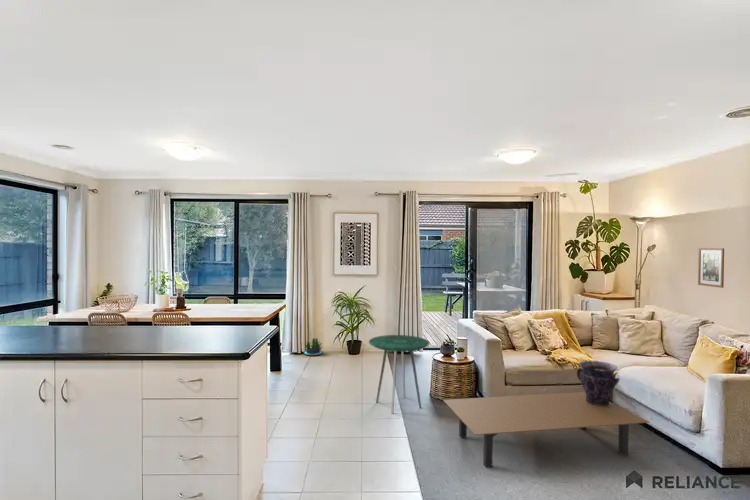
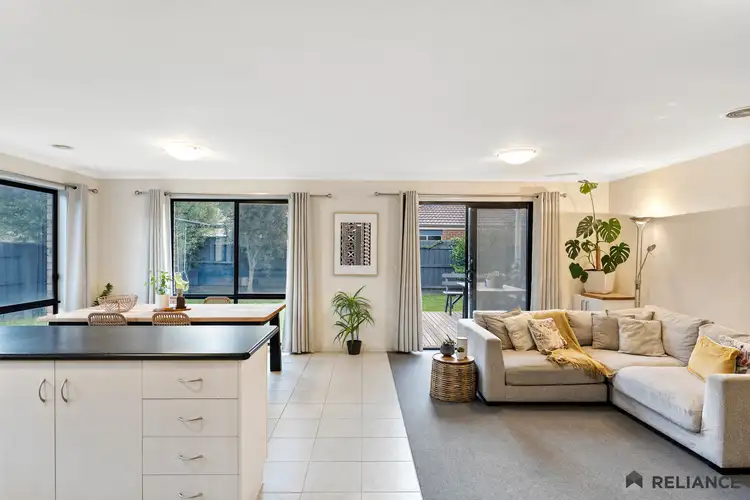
- vase [576,360,621,406]
- wall art [697,247,725,289]
- side table [368,334,431,415]
- potted plant [303,337,324,356]
- coffee table [442,391,651,469]
